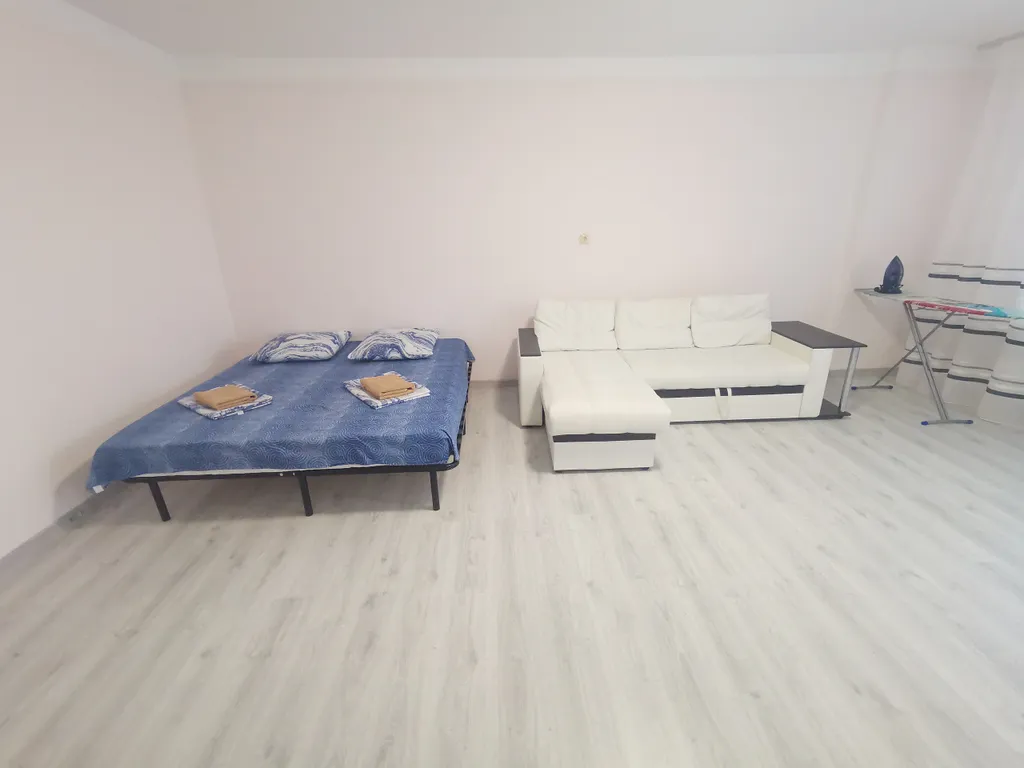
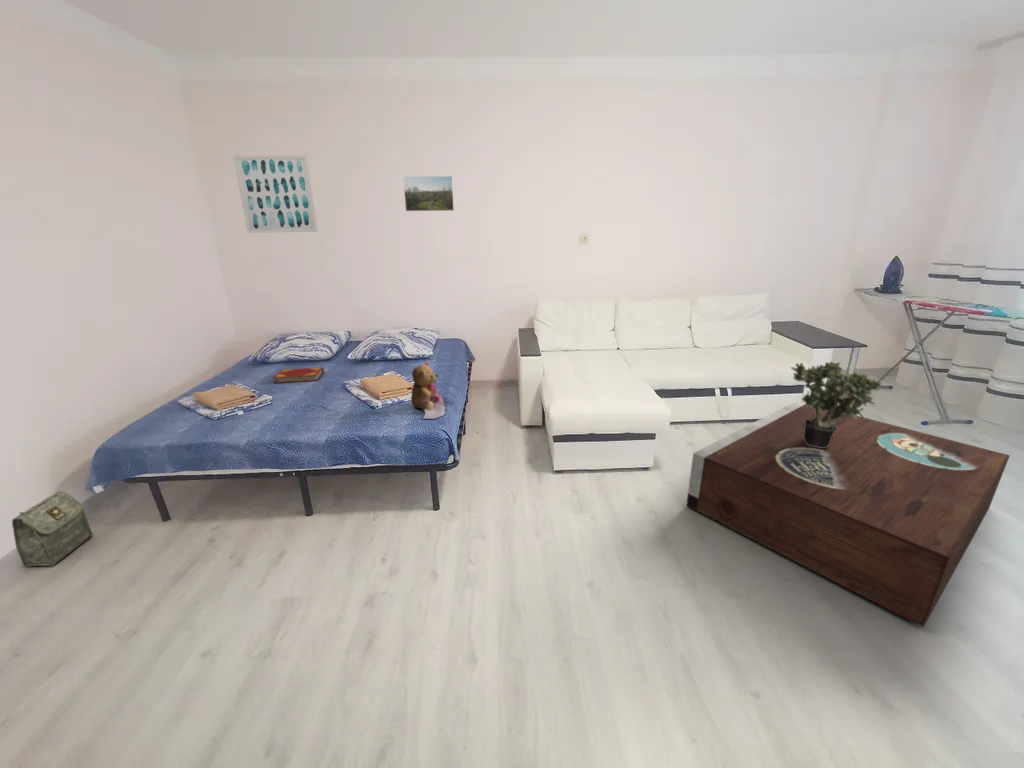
+ wall art [232,154,319,234]
+ bag [11,490,94,568]
+ teddy bear [410,360,447,420]
+ hardback book [272,366,325,384]
+ stereo [685,399,1011,628]
+ potted plant [790,360,882,448]
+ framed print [402,175,455,213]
